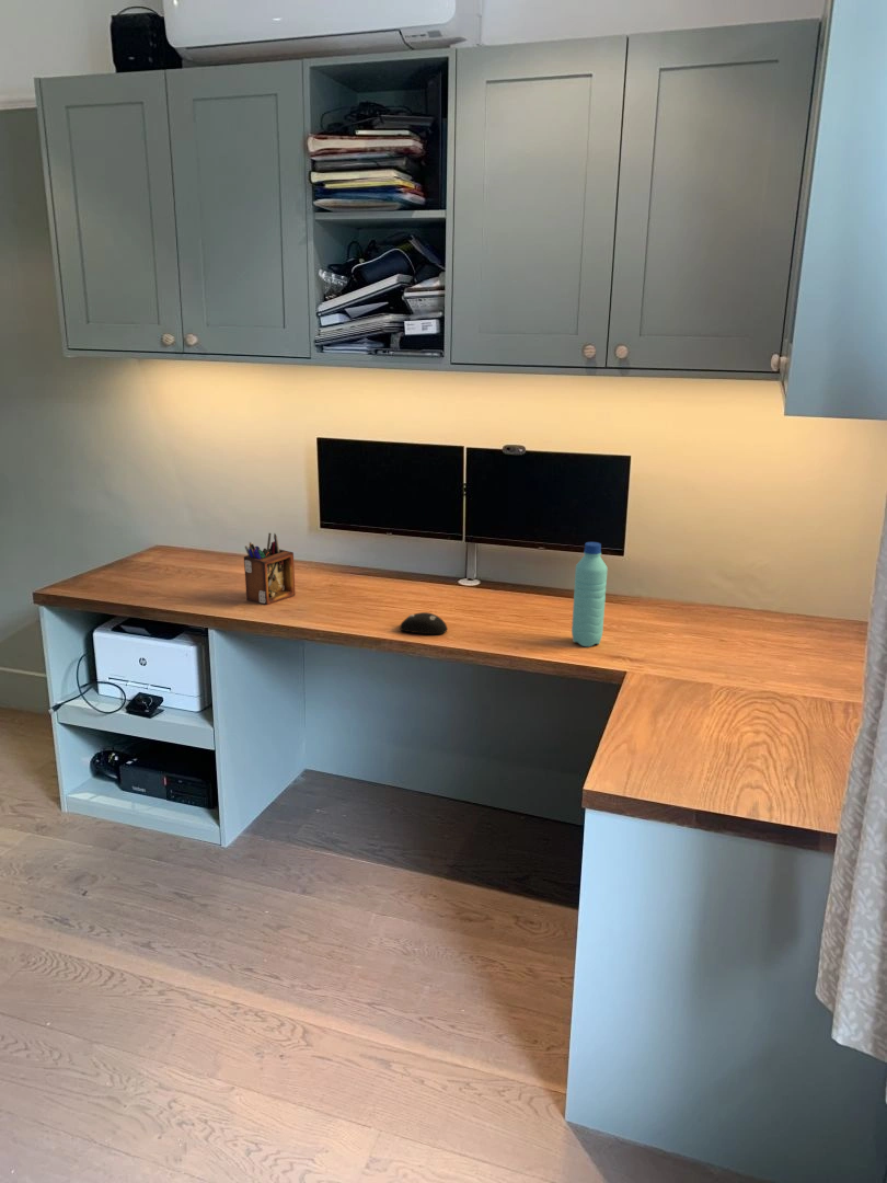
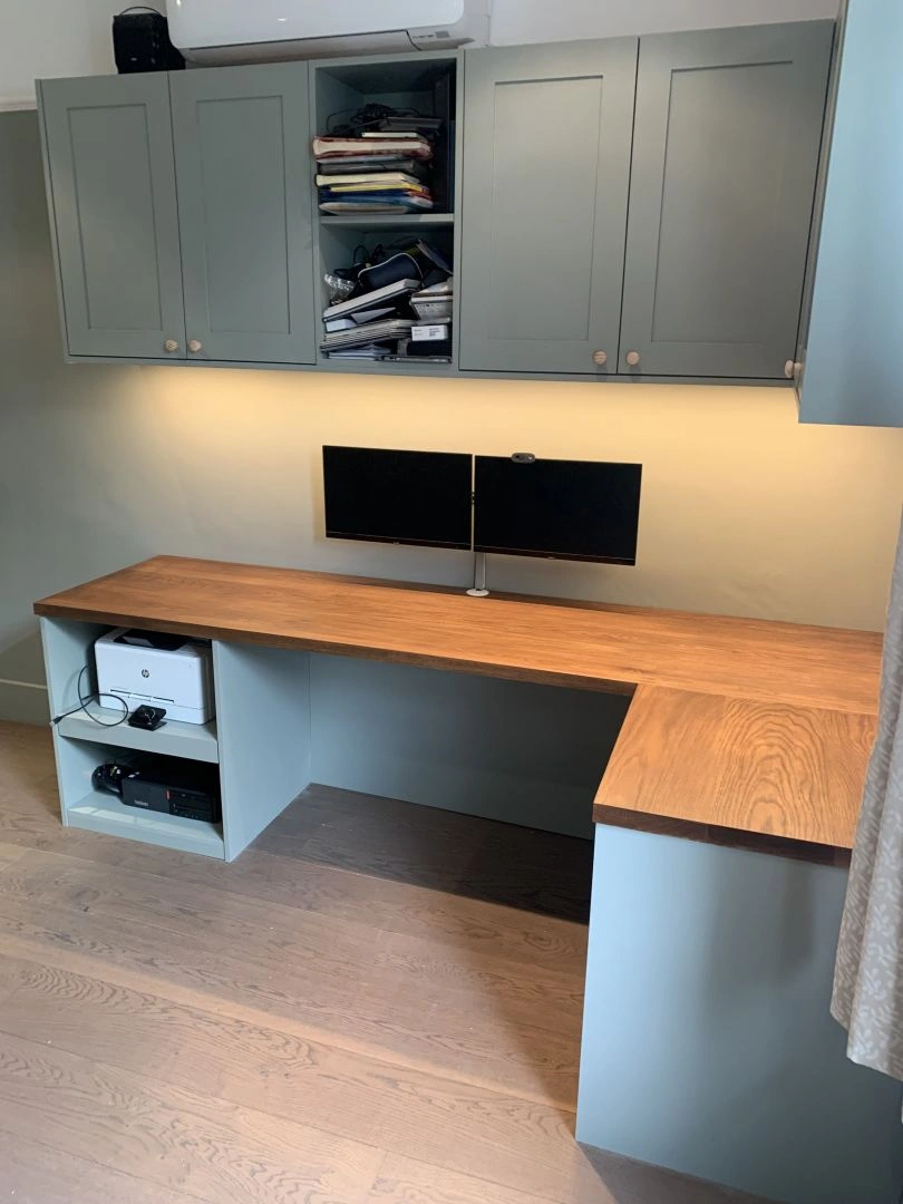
- water bottle [571,541,609,647]
- computer mouse [399,611,448,635]
- desk organizer [243,532,296,606]
